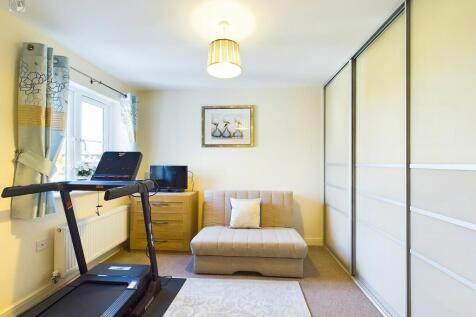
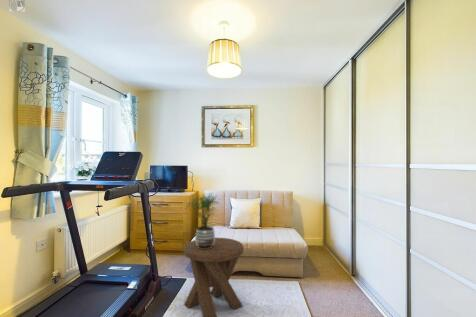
+ music stool [183,237,245,317]
+ potted plant [184,191,222,249]
